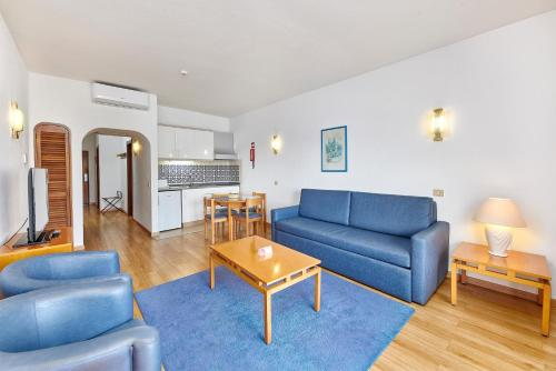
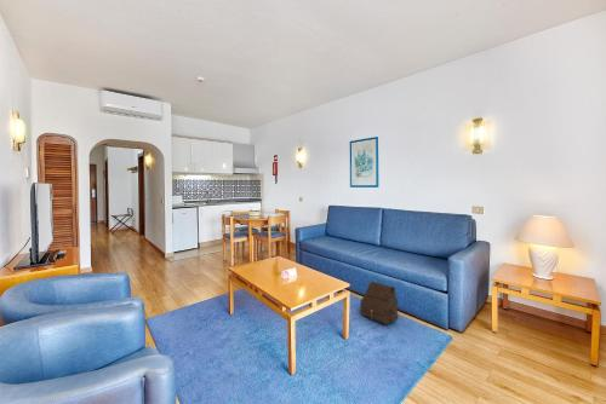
+ satchel [359,281,400,325]
